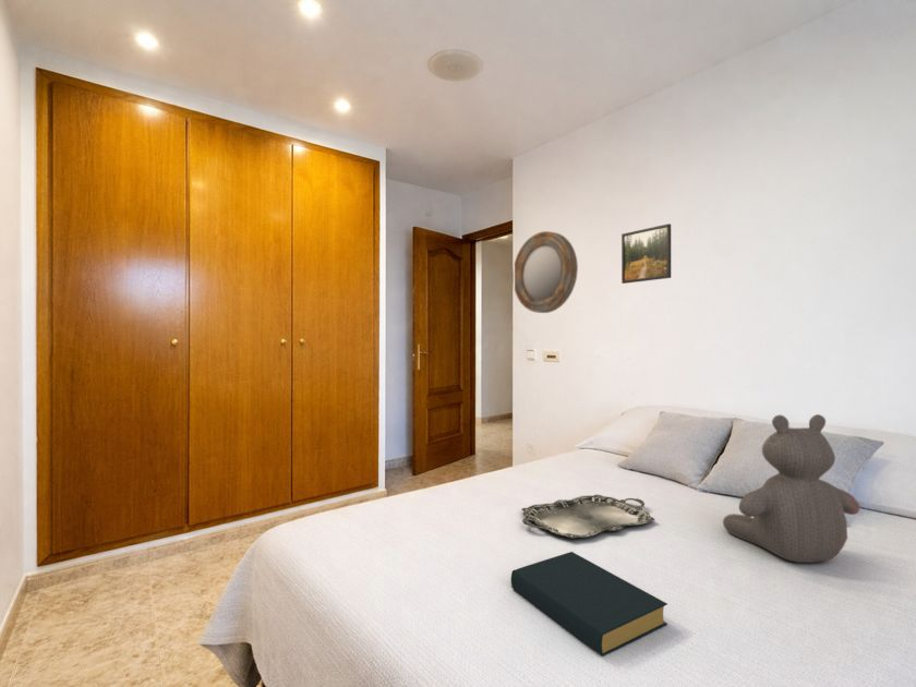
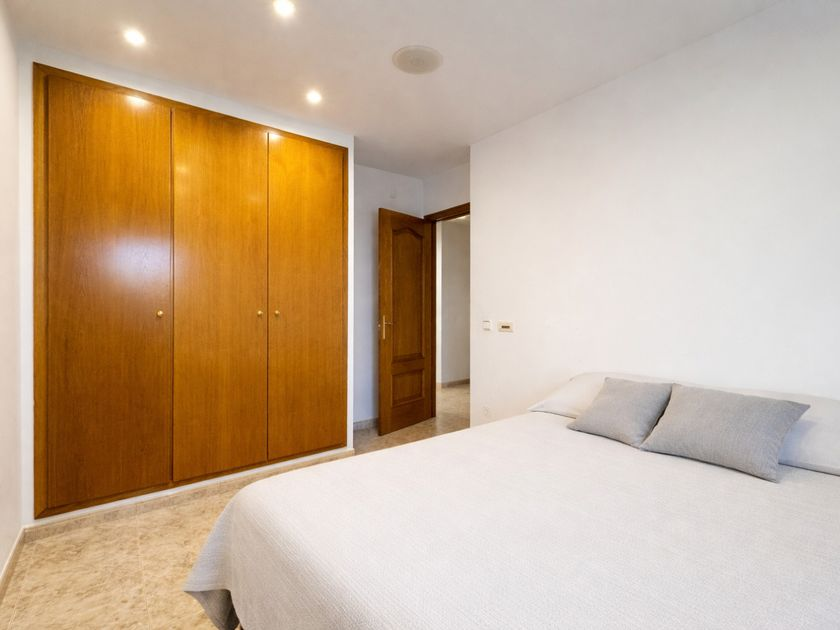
- home mirror [511,230,579,314]
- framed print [620,222,672,285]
- serving tray [520,494,655,540]
- teddy bear [722,413,860,564]
- hardback book [510,551,668,658]
